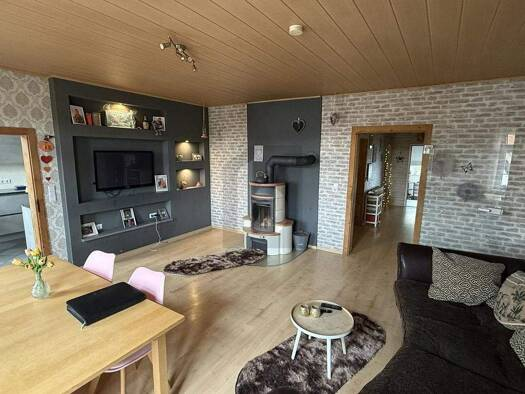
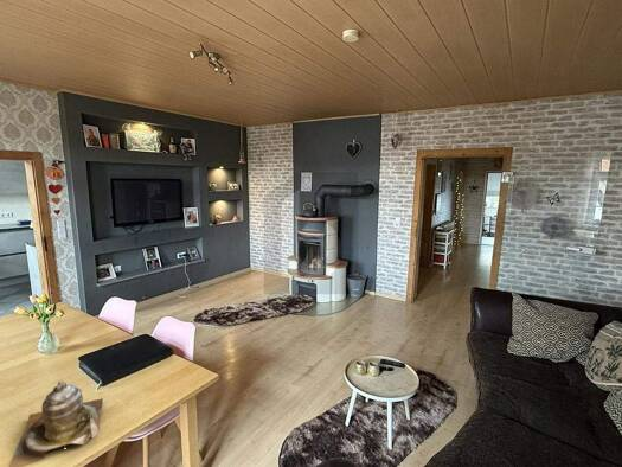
+ teapot [8,380,104,467]
